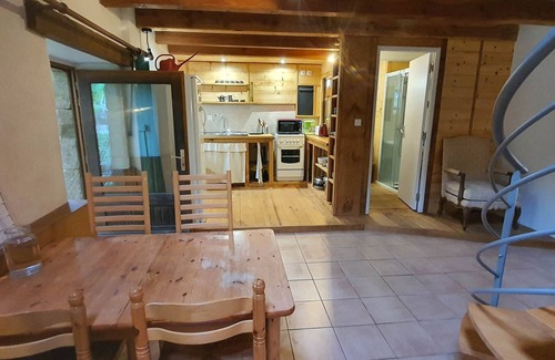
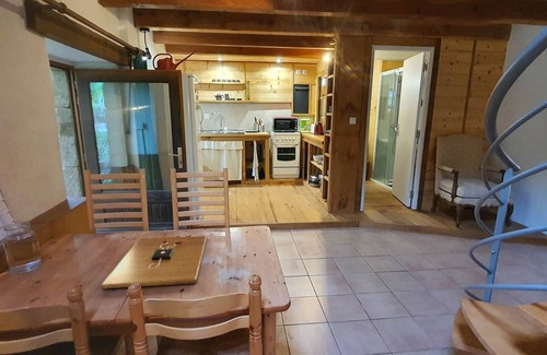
+ cutting board [100,235,208,289]
